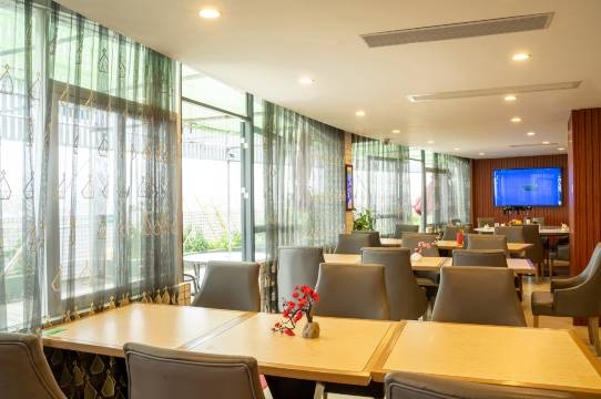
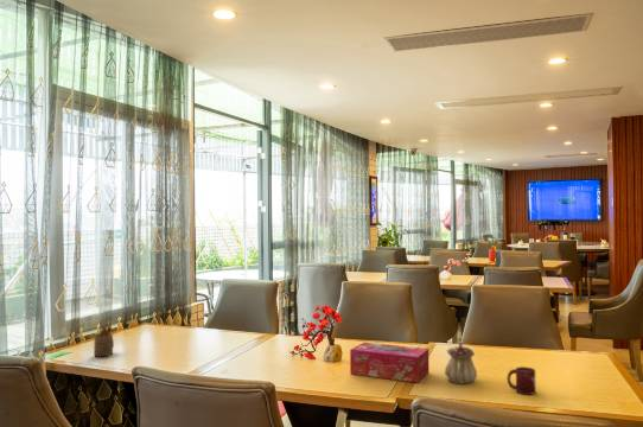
+ cup [507,365,537,396]
+ tissue box [349,342,431,383]
+ cup [93,332,115,357]
+ teapot [444,340,478,384]
